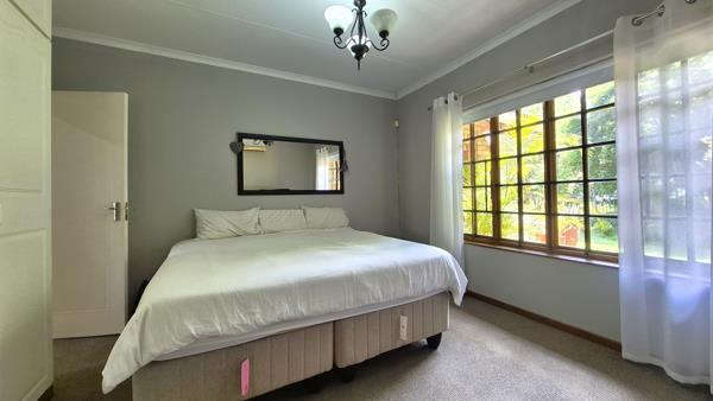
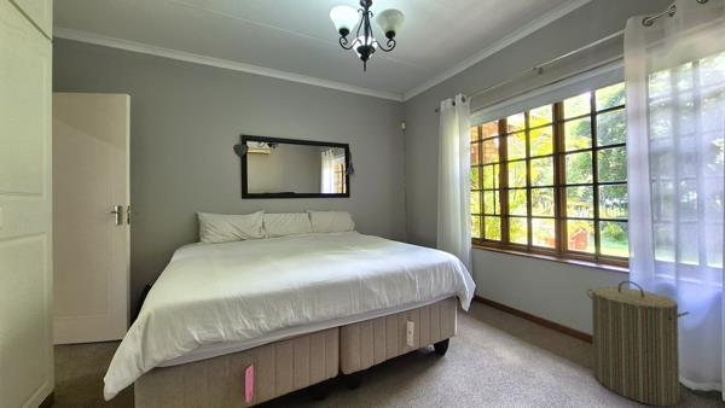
+ laundry hamper [586,280,691,408]
